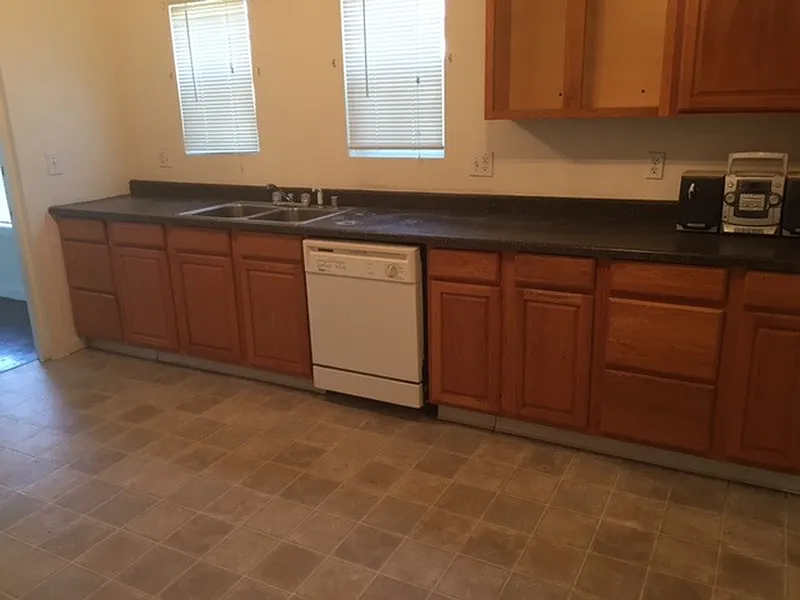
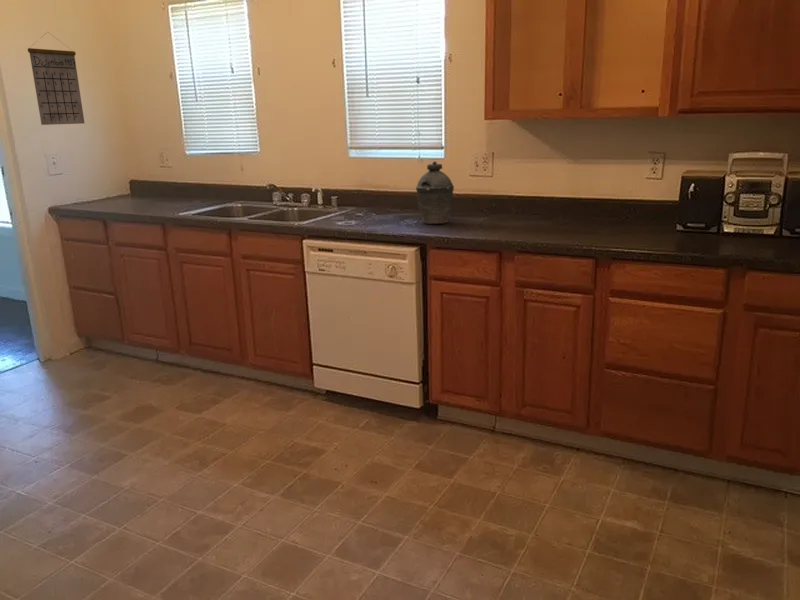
+ kettle [415,160,455,225]
+ calendar [27,31,85,126]
